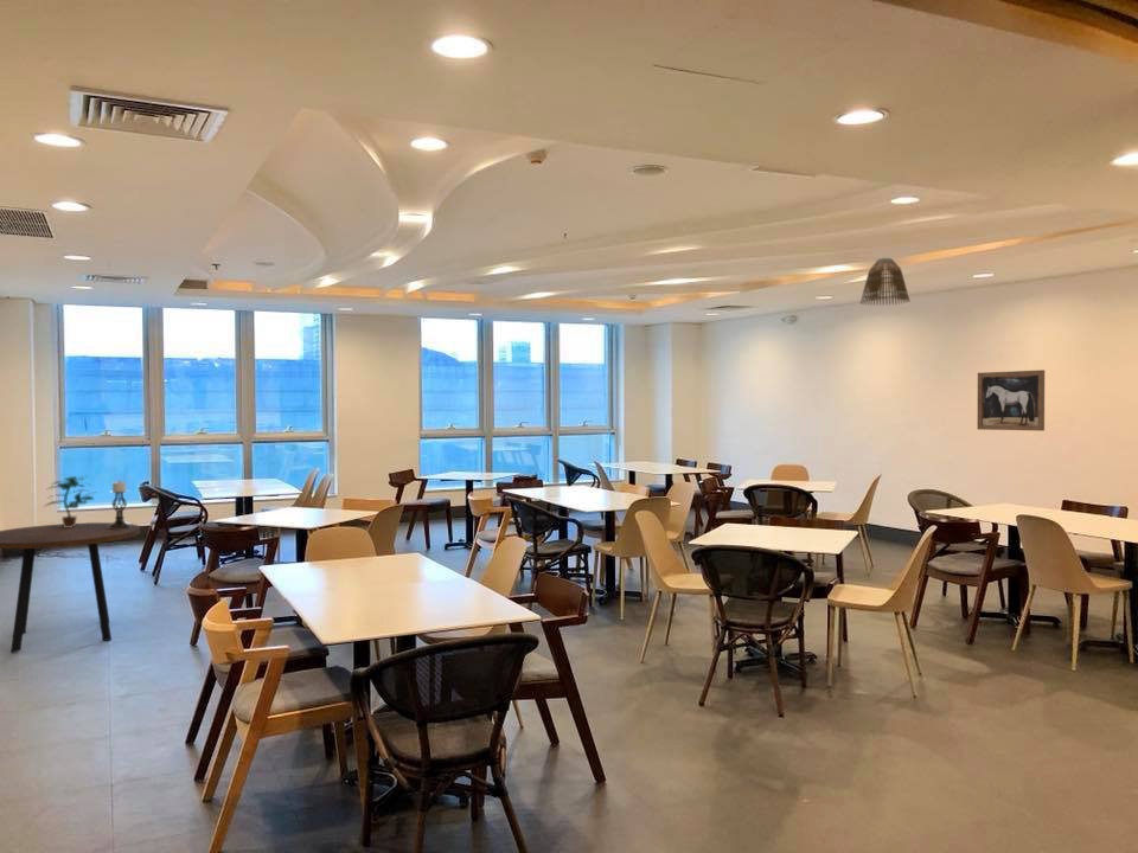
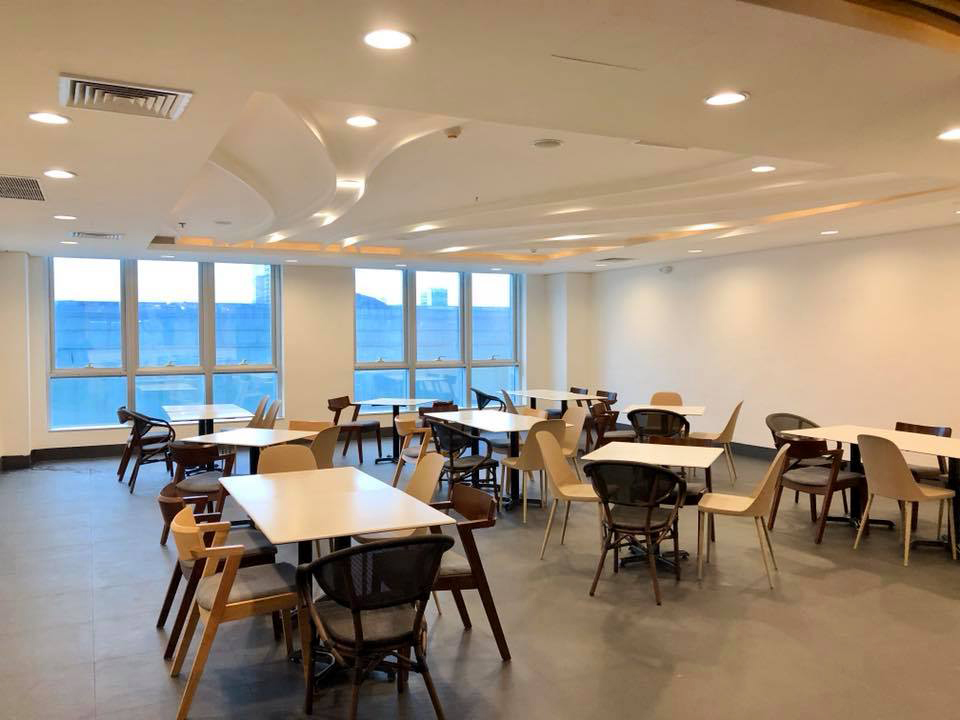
- wall art [977,368,1046,432]
- lamp shade [859,257,910,307]
- dining table [0,521,141,654]
- candle holder [108,479,132,528]
- potted plant [41,475,102,527]
